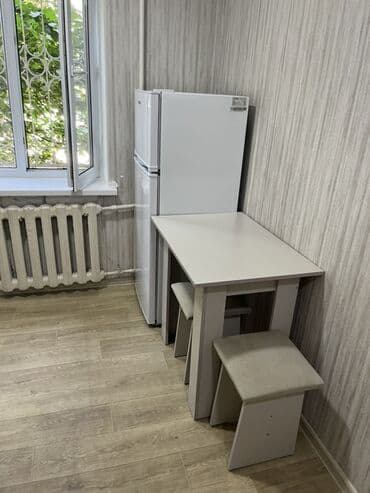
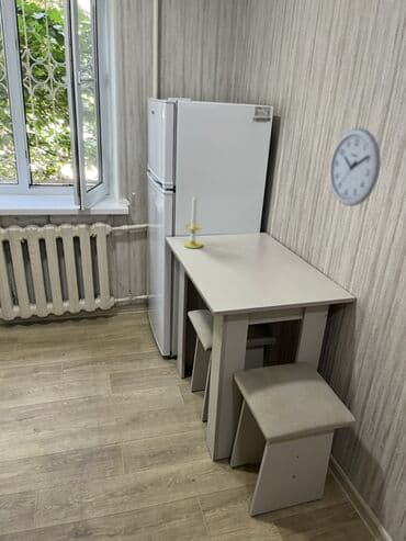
+ wall clock [328,126,382,207]
+ candle [182,194,203,249]
